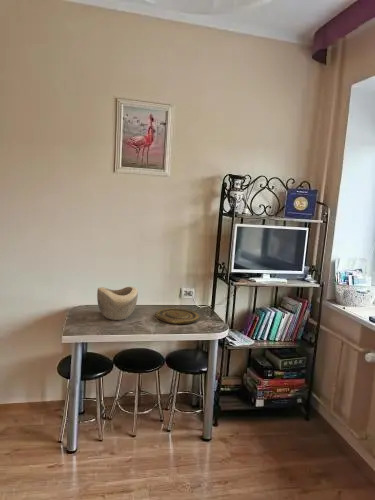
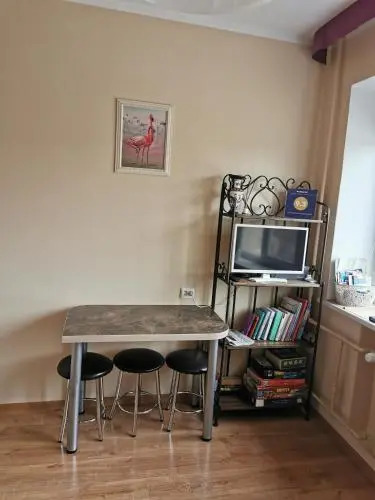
- decorative bowl [96,286,139,321]
- plate [155,307,200,325]
